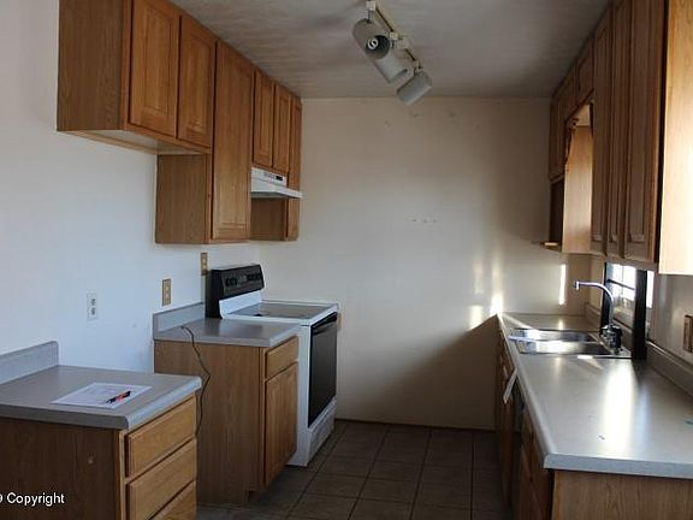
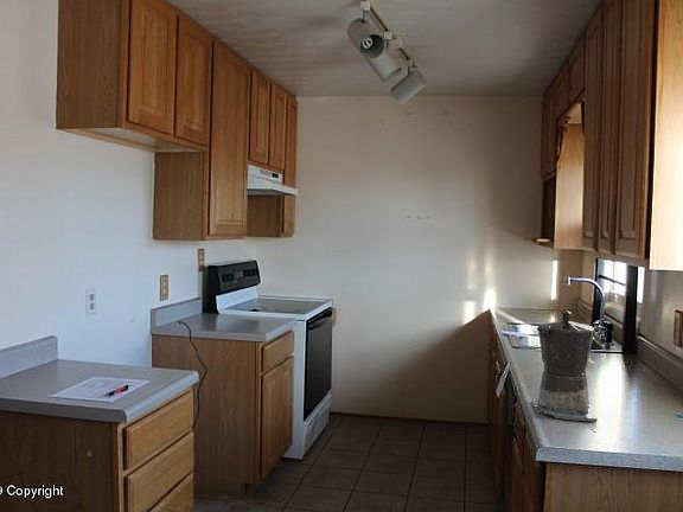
+ coffee maker [531,309,599,423]
